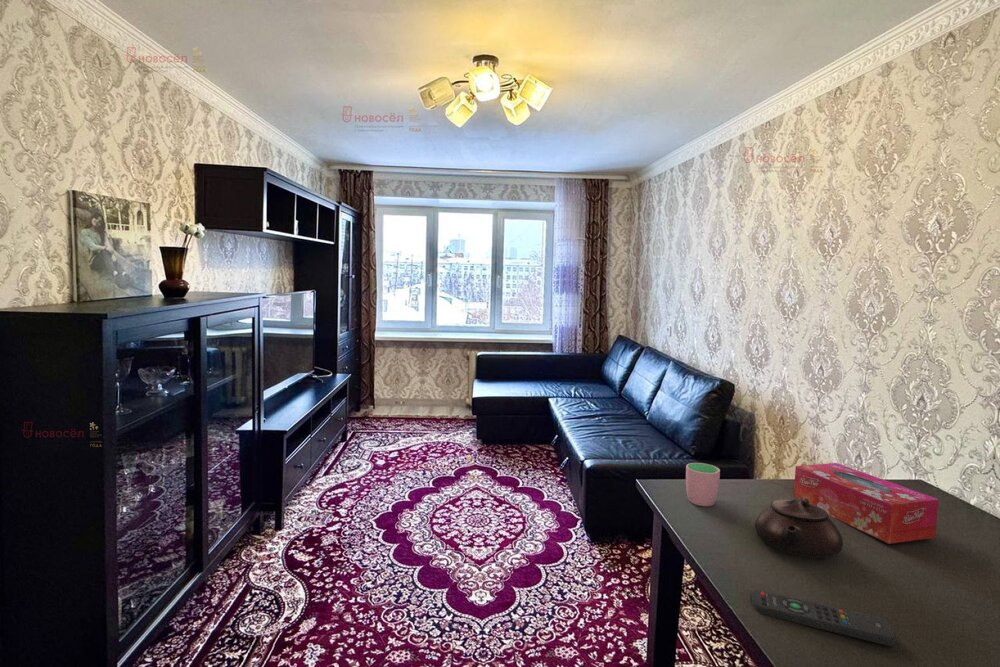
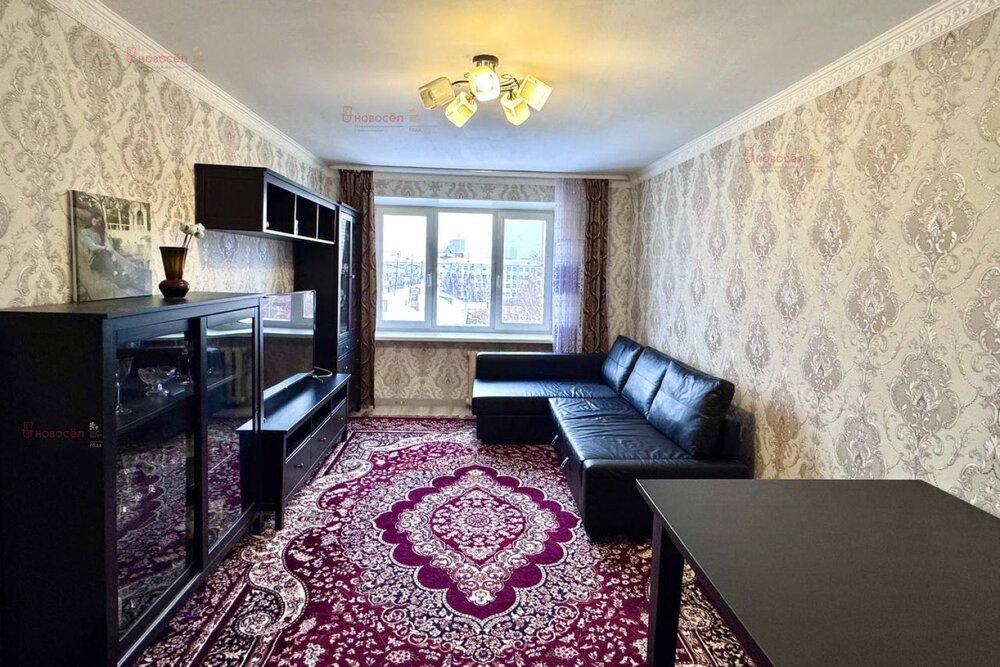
- remote control [751,589,897,647]
- cup [685,462,721,507]
- tissue box [793,462,940,545]
- teapot [754,498,844,560]
